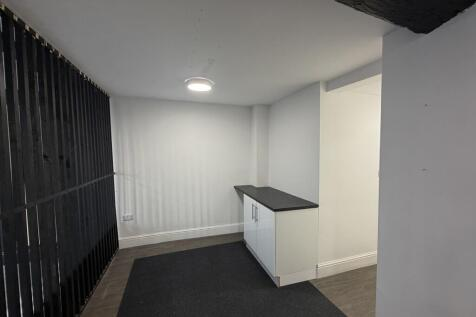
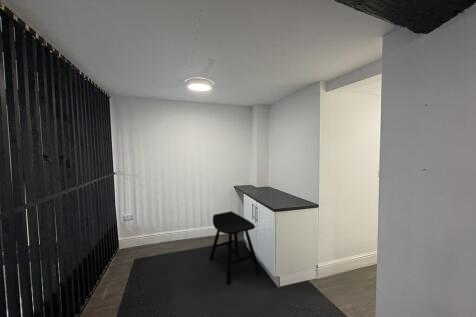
+ stool [209,210,261,286]
